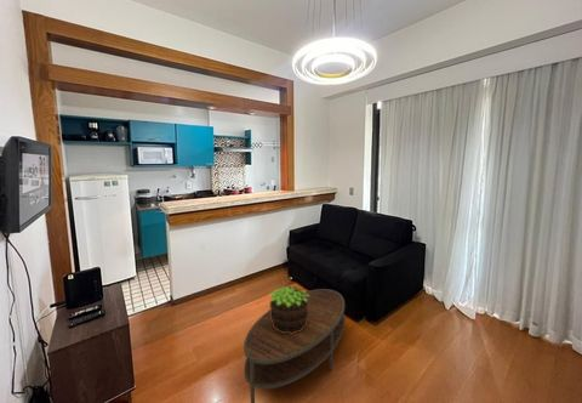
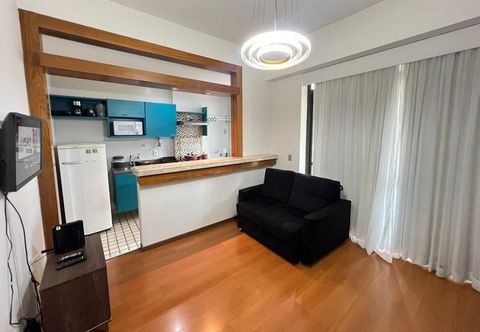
- coffee table [242,288,346,403]
- potted plant [268,285,309,334]
